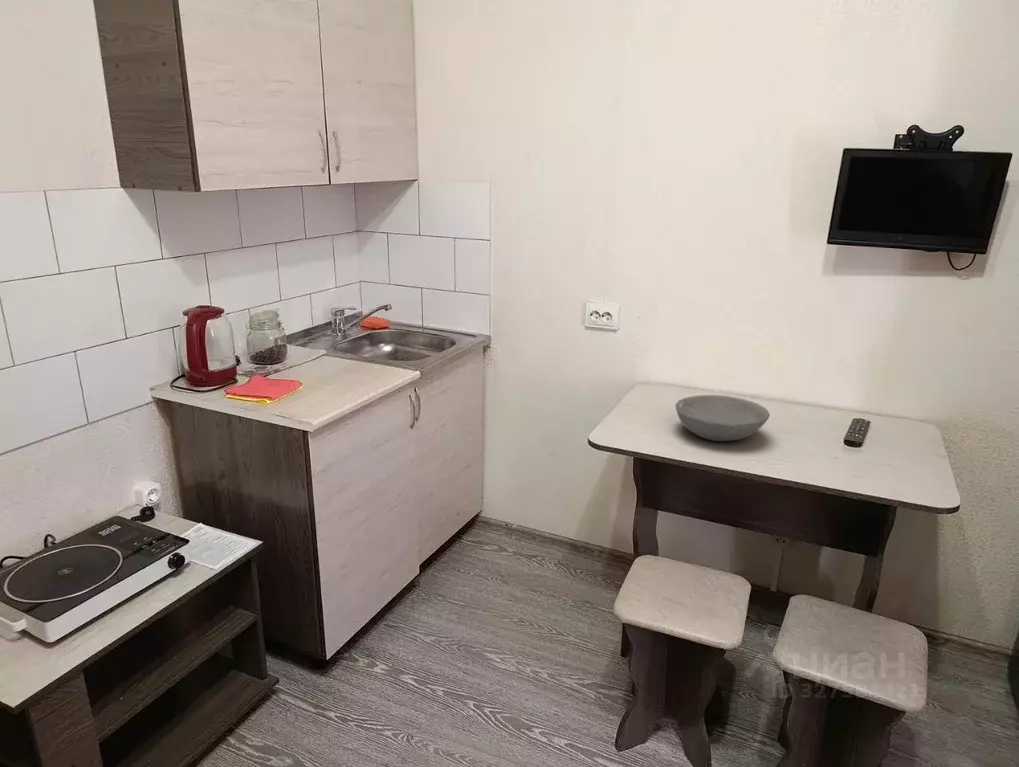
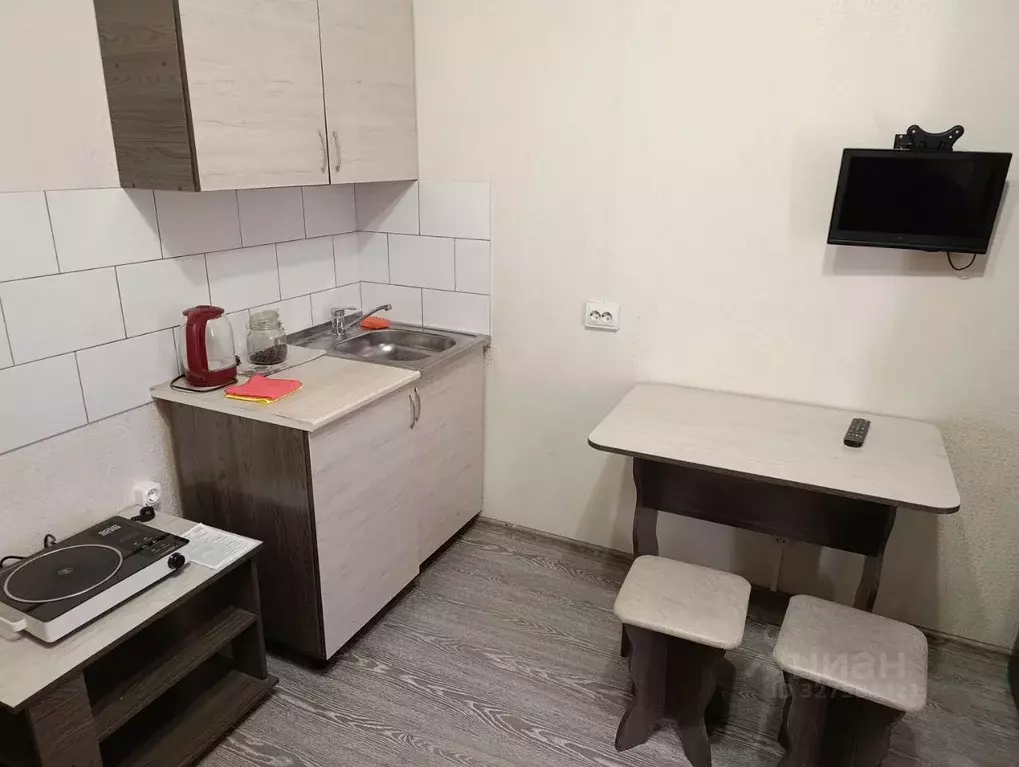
- bowl [675,394,771,442]
